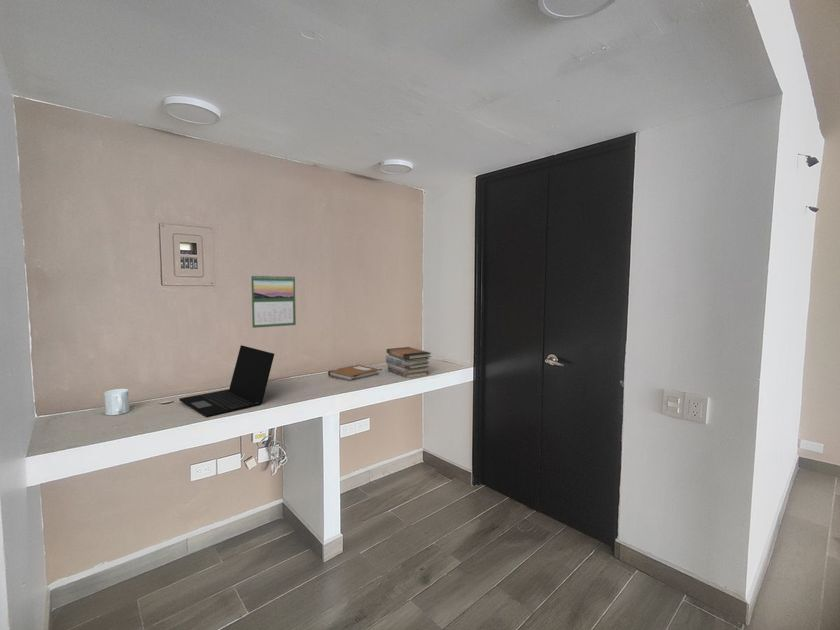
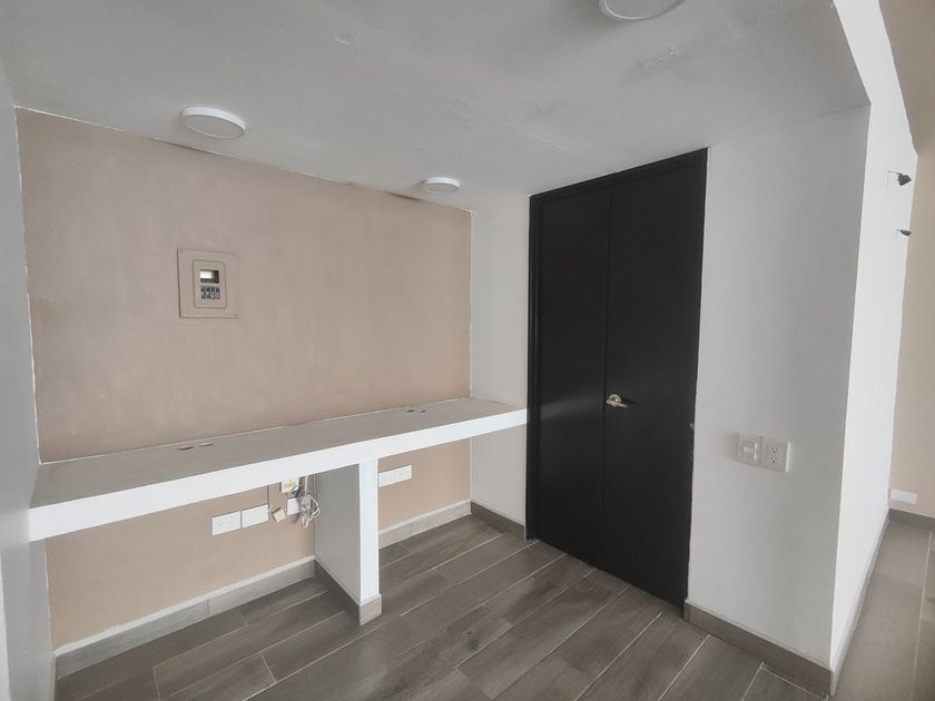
- book stack [385,346,432,379]
- notebook [327,364,380,382]
- mug [103,388,130,416]
- calendar [250,273,297,329]
- laptop [178,344,275,418]
